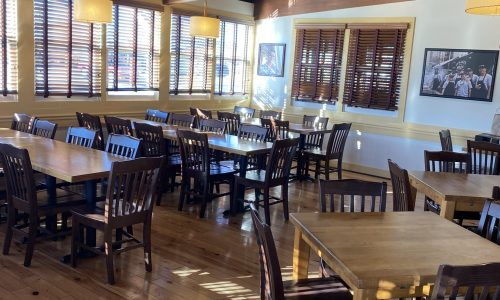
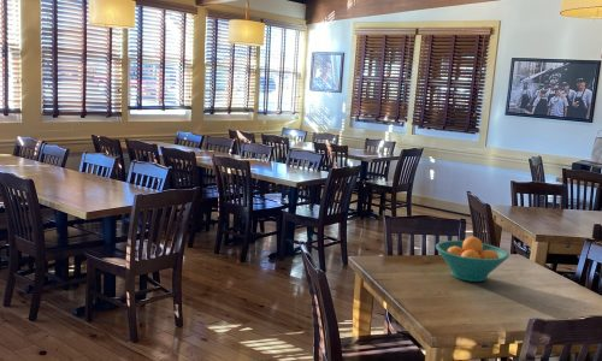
+ fruit bowl [435,236,510,283]
